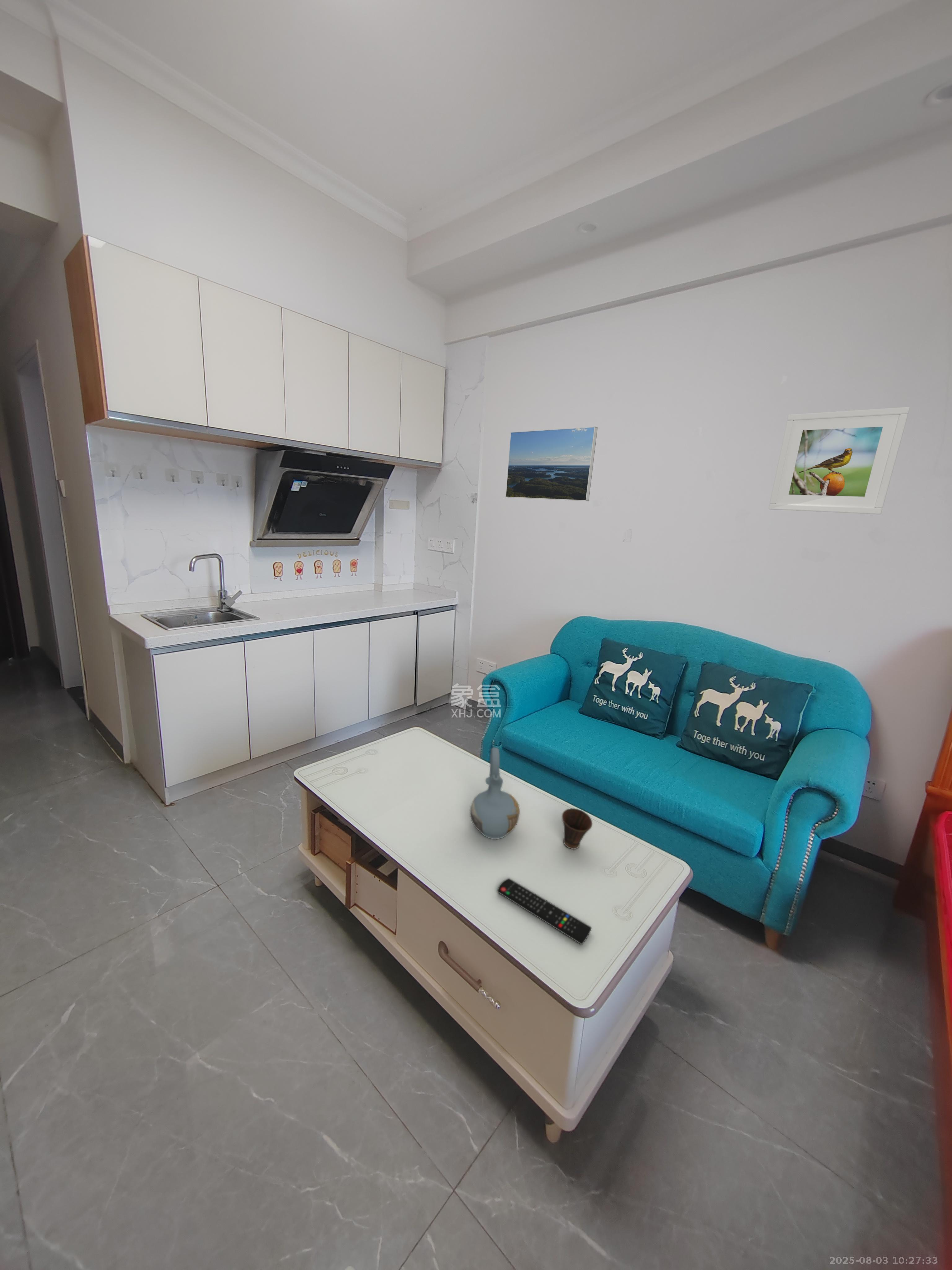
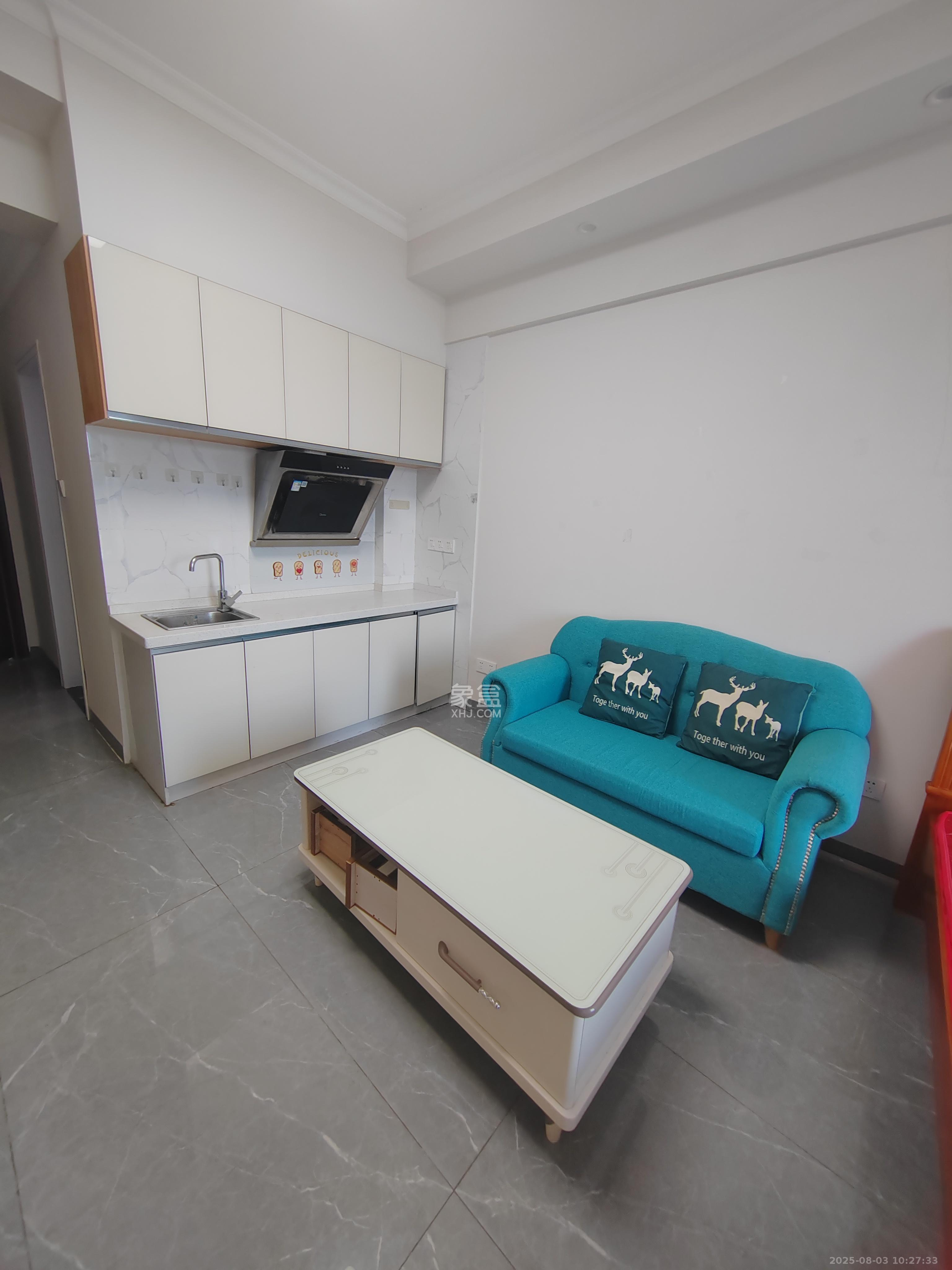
- remote control [497,878,592,945]
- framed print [505,426,598,501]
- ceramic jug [470,747,520,840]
- cup [562,808,593,850]
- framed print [768,406,910,515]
